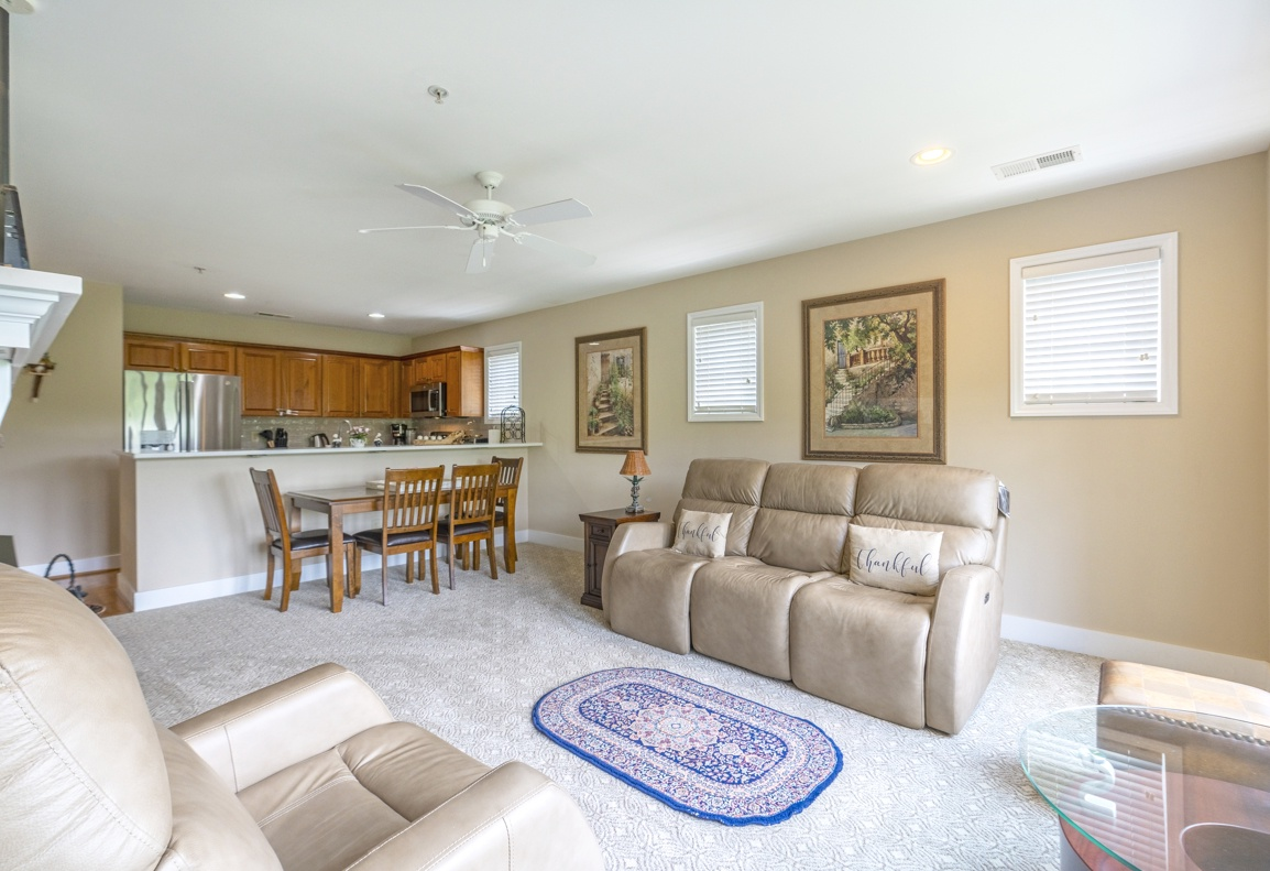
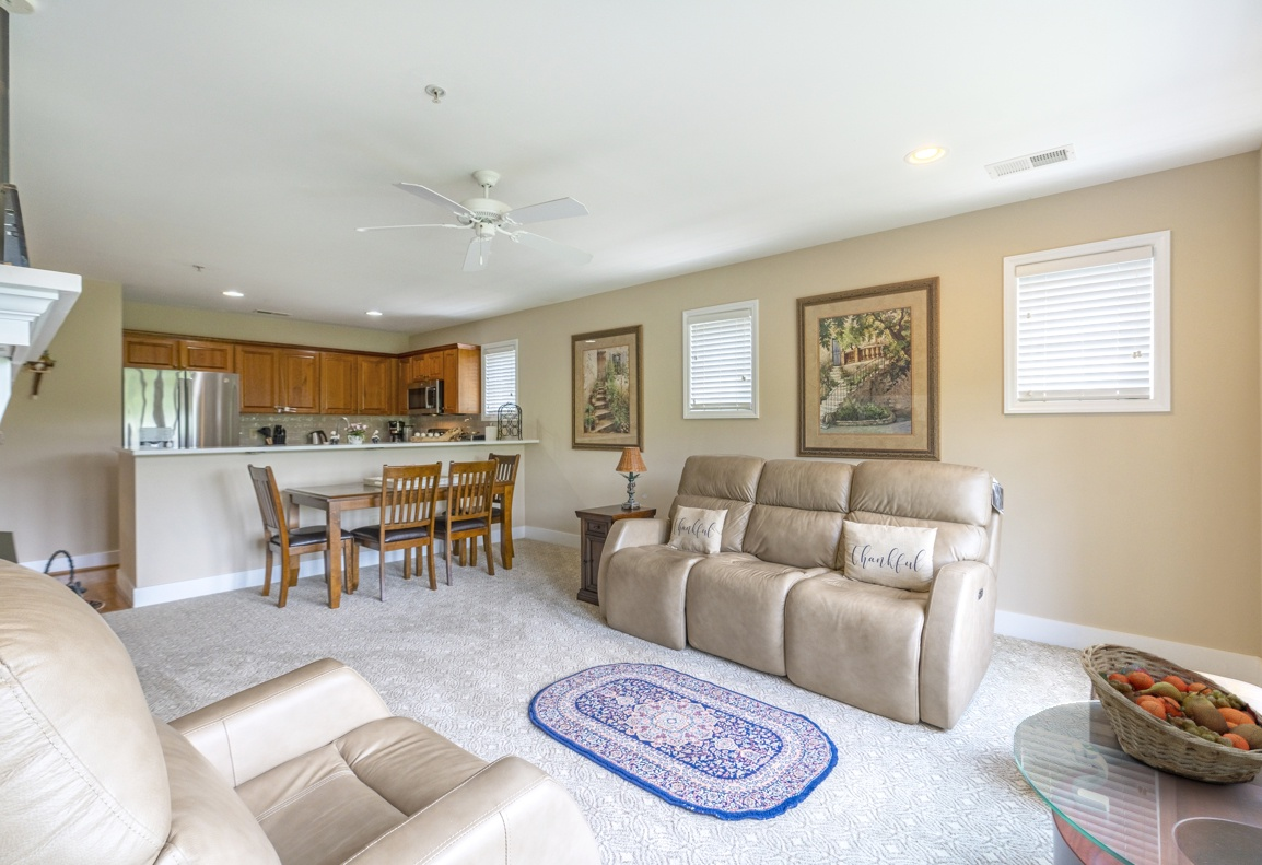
+ fruit basket [1079,642,1262,785]
